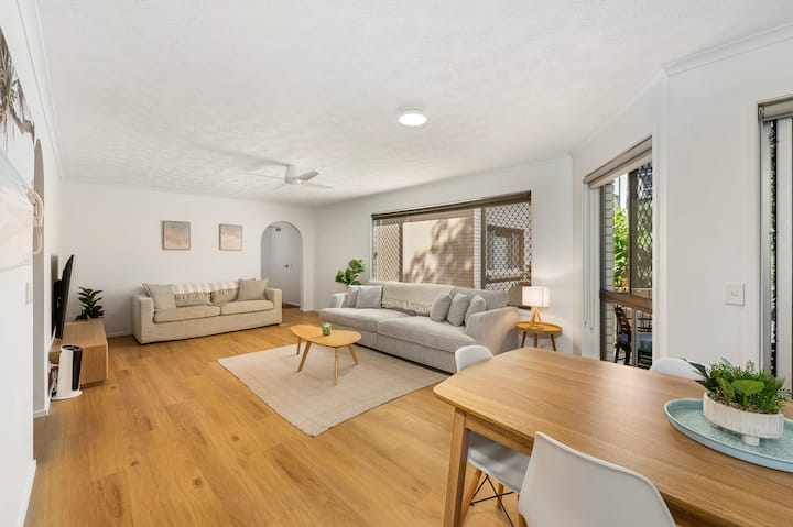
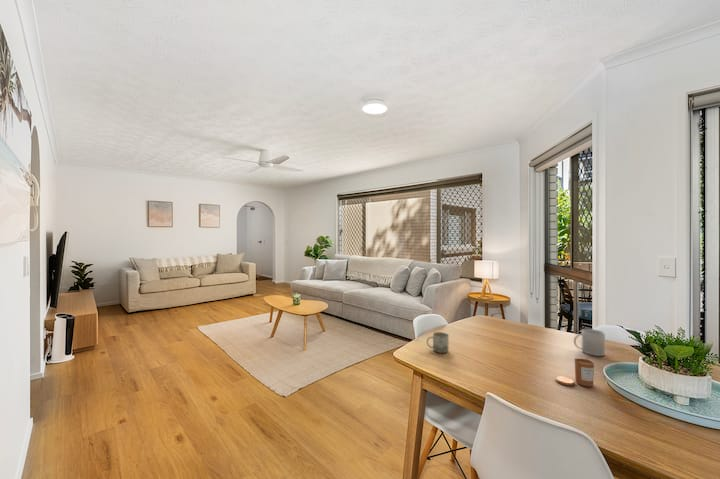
+ cup [426,331,450,354]
+ mug [573,328,606,357]
+ candle [555,357,595,388]
